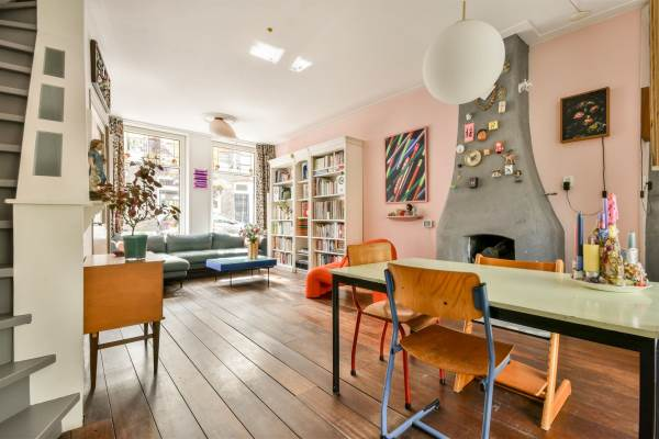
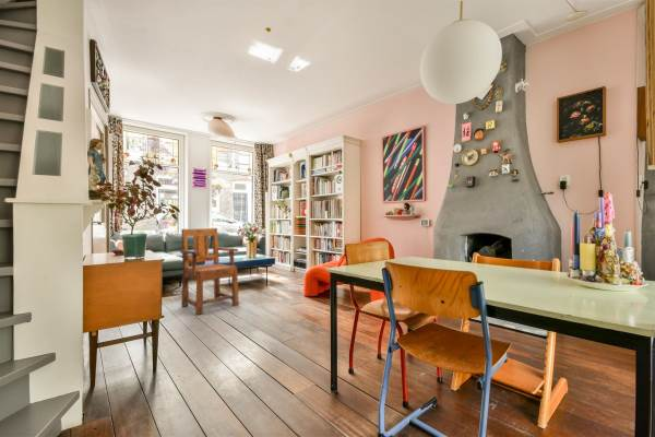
+ armchair [179,227,240,316]
